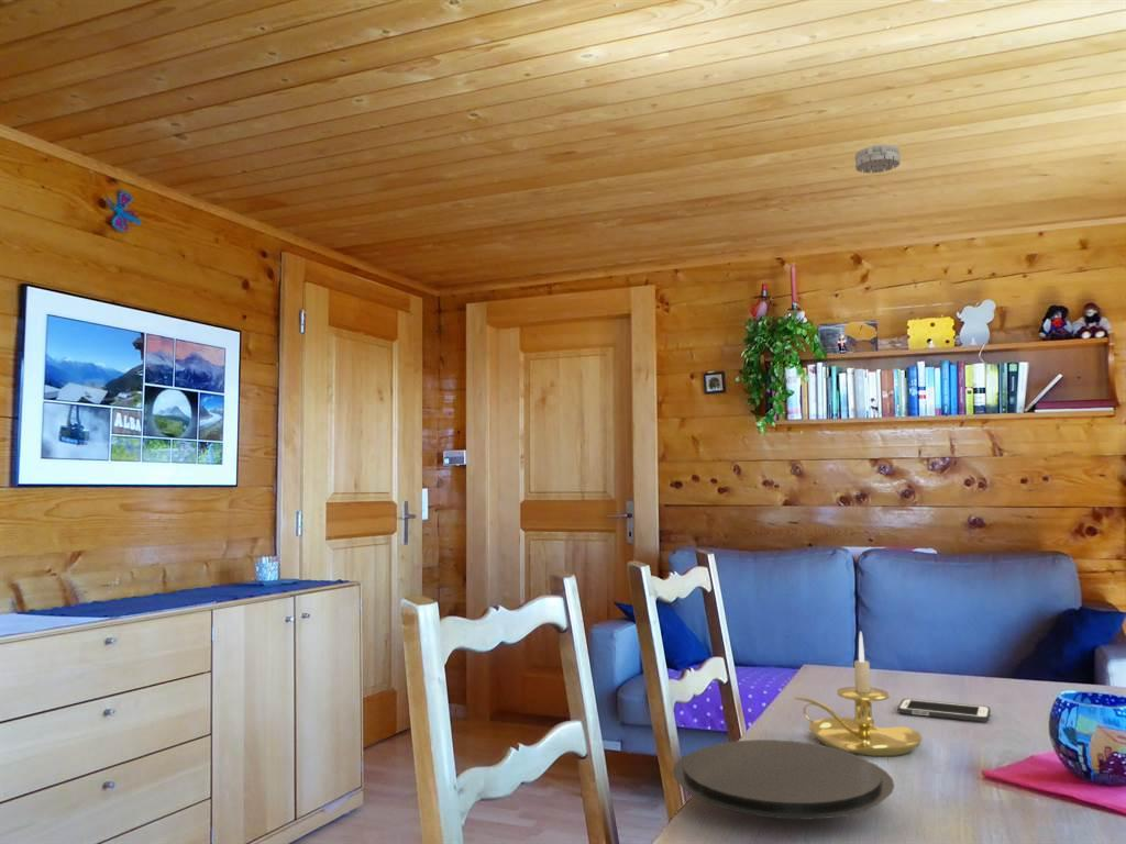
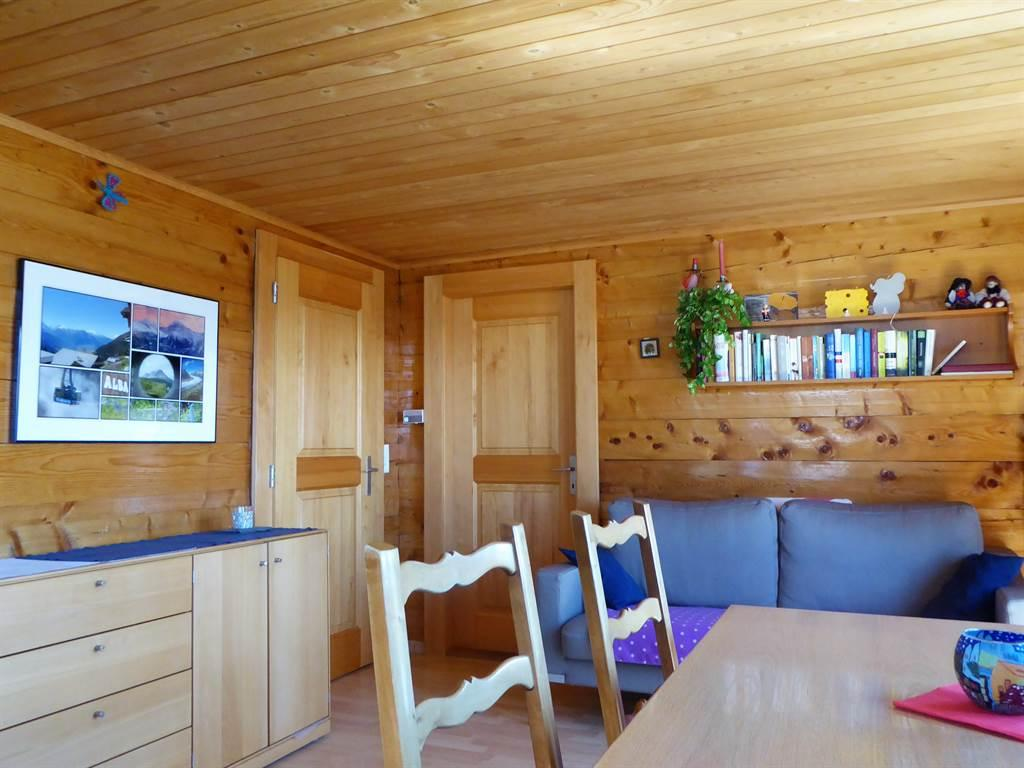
- candle holder [794,631,924,757]
- cell phone [896,698,992,723]
- plate [672,738,895,820]
- smoke detector [854,144,901,175]
